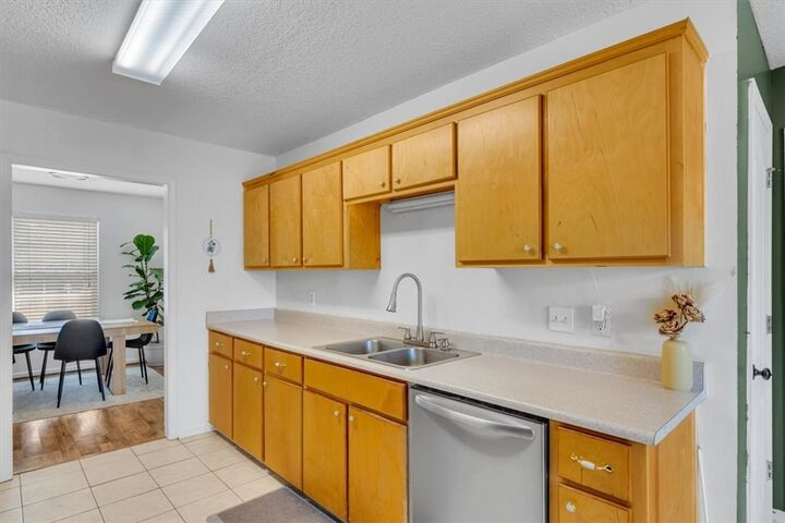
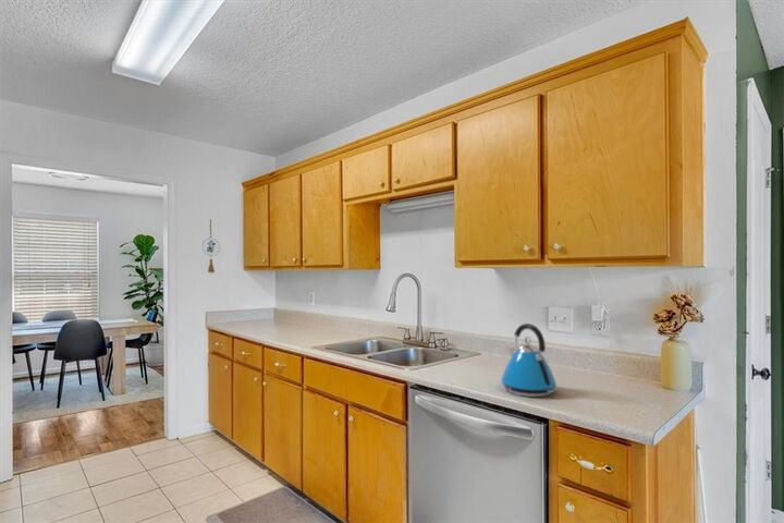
+ kettle [500,323,558,398]
